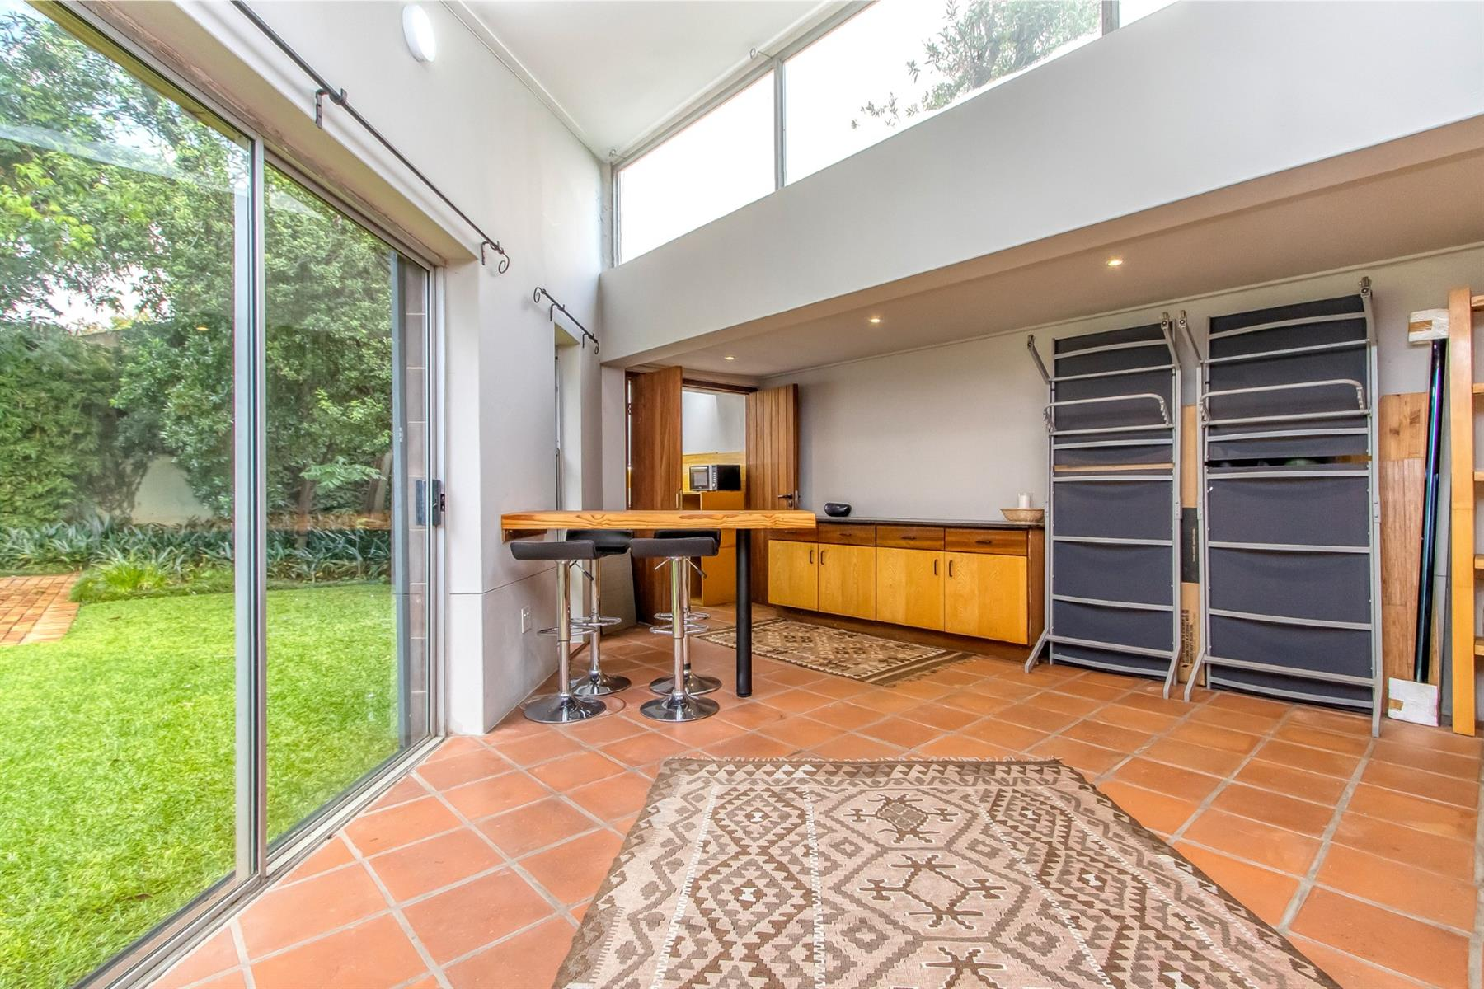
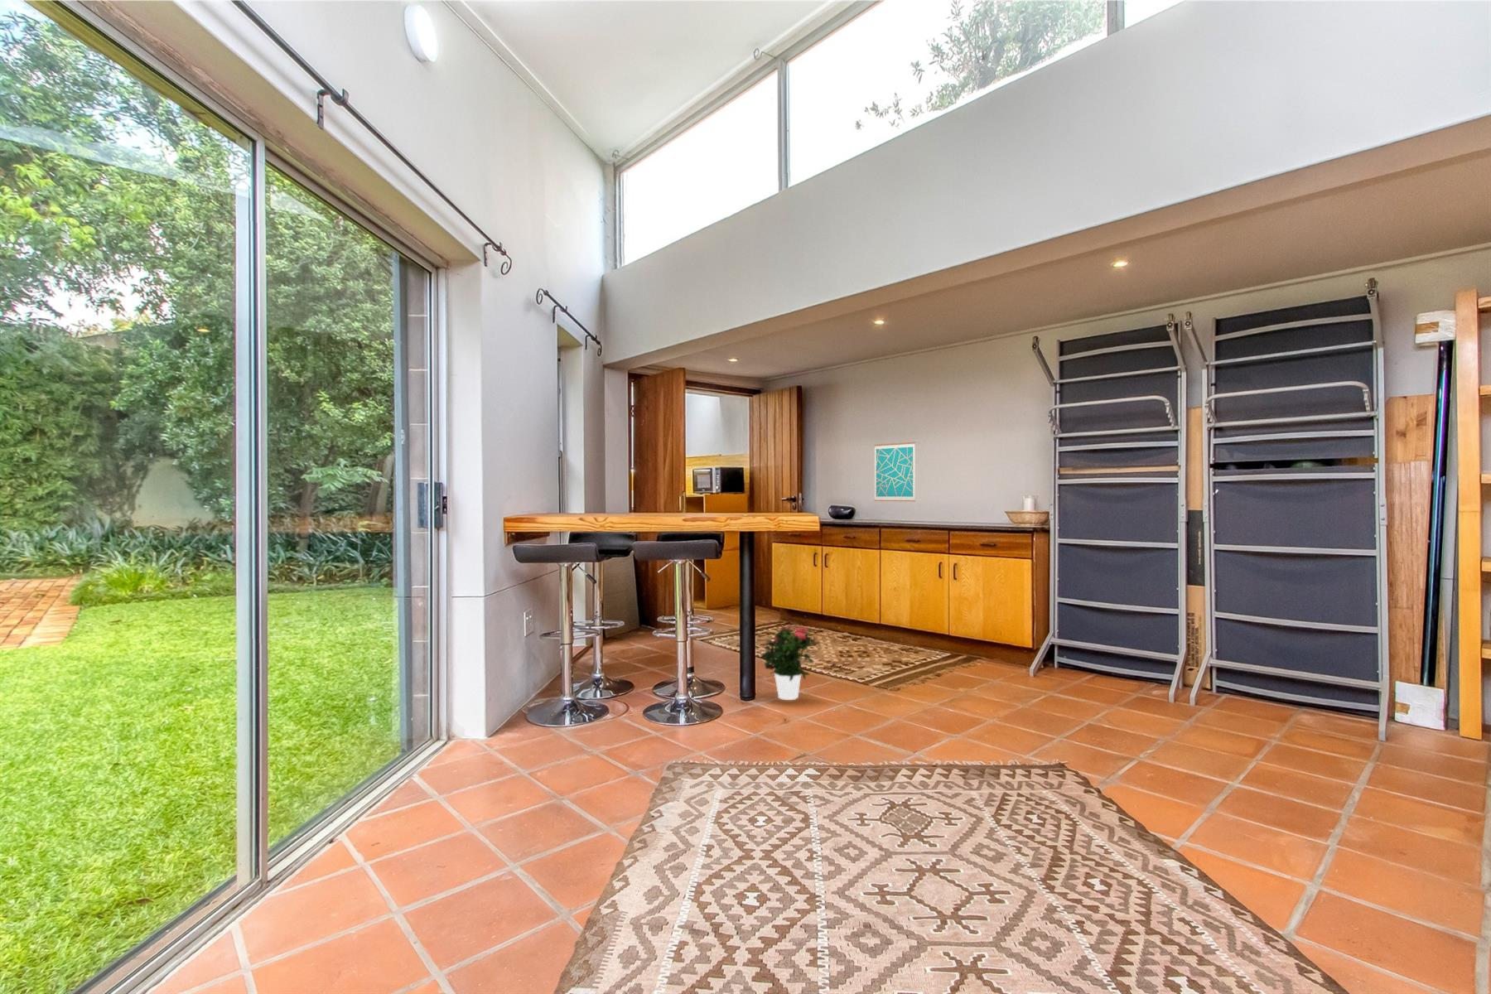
+ potted flower [760,625,822,701]
+ wall art [873,442,916,501]
